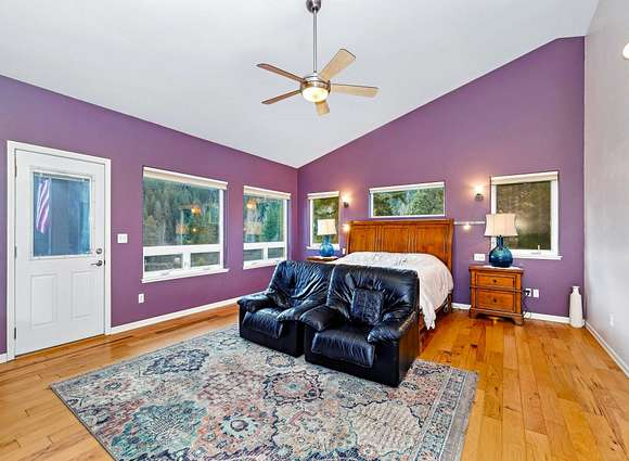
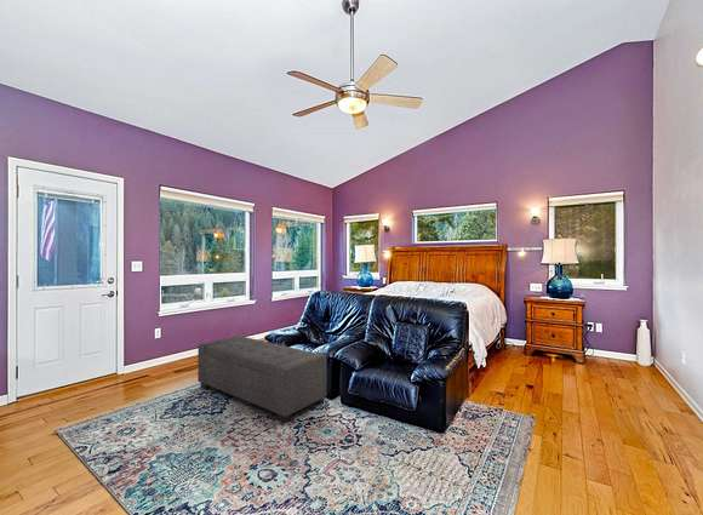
+ ottoman [196,334,327,424]
